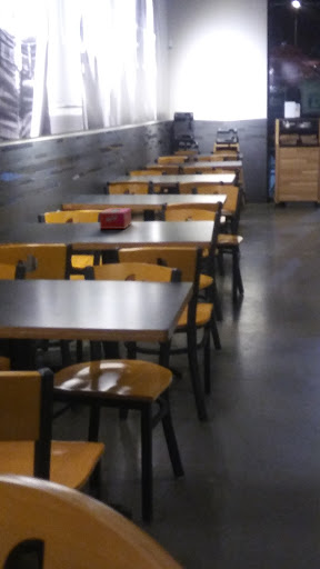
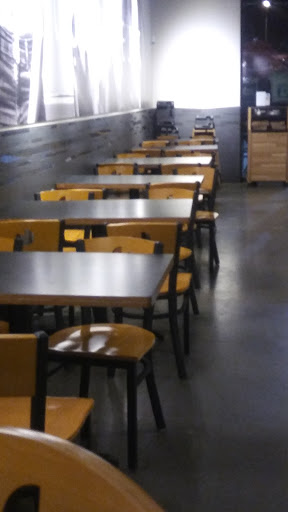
- tissue box [98,207,132,230]
